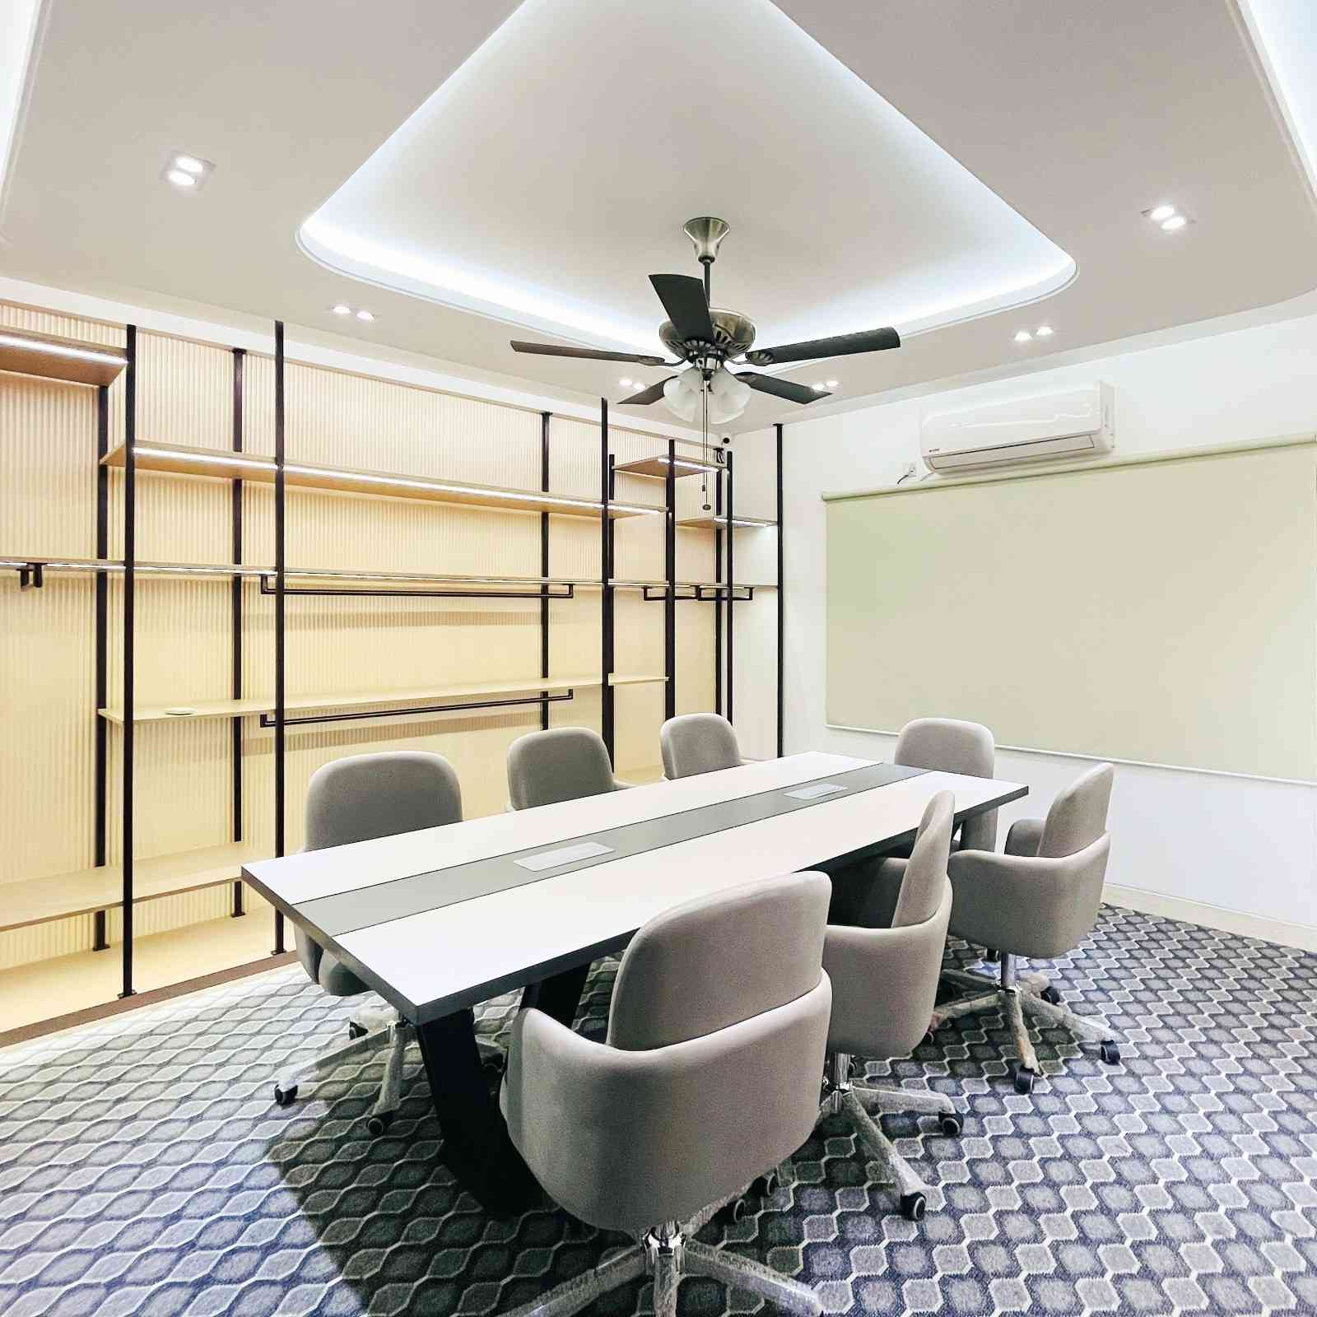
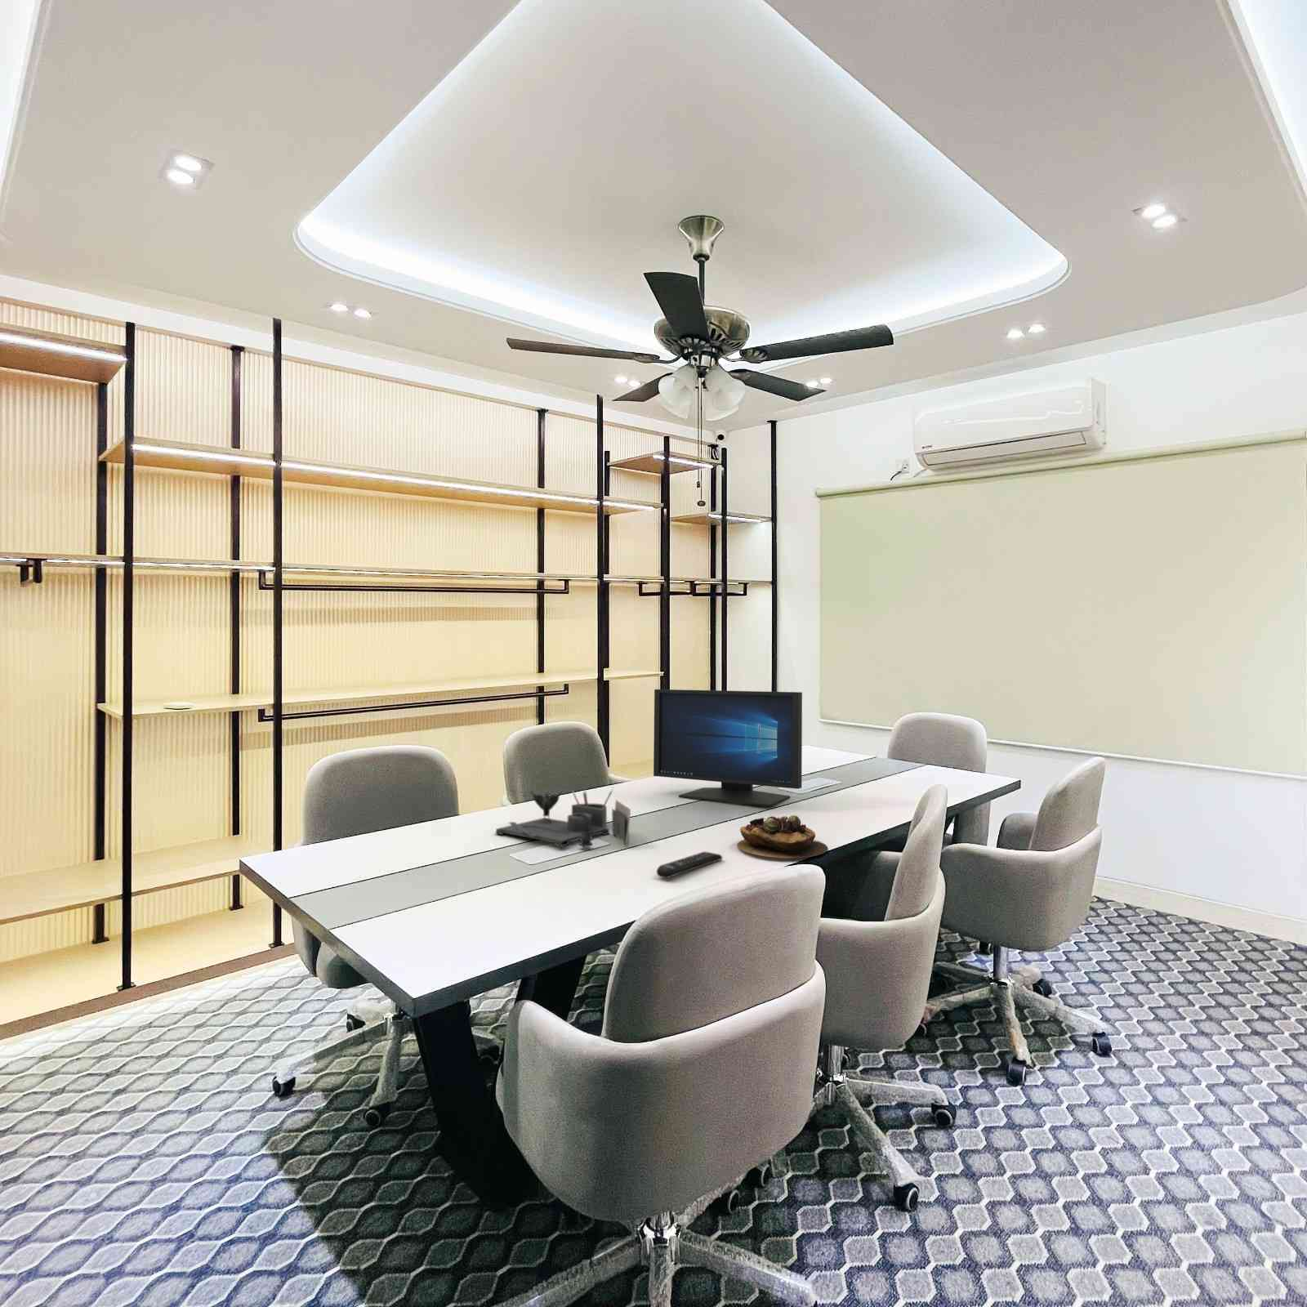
+ monitor [652,688,803,807]
+ succulent plant [736,814,828,858]
+ desk organizer [496,788,632,847]
+ remote control [656,850,723,879]
